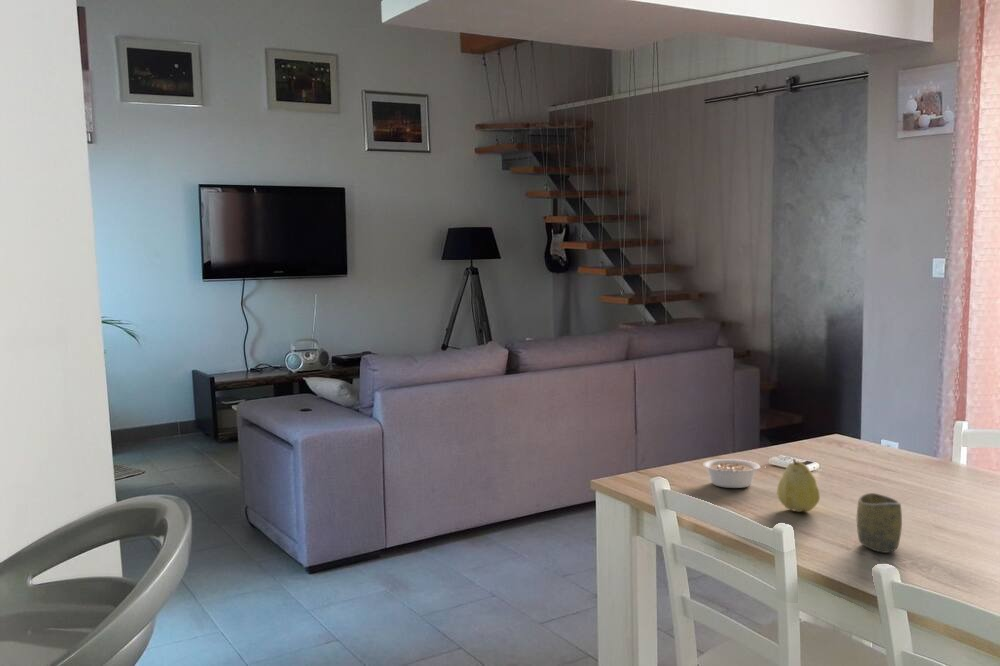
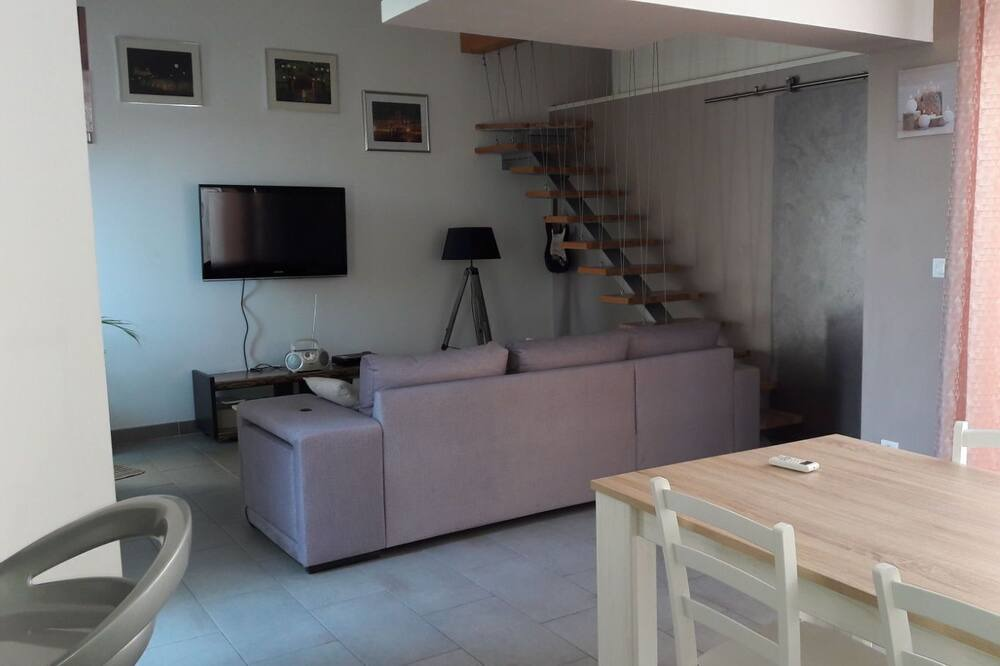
- fruit [776,457,821,513]
- cup [856,492,903,554]
- legume [702,458,765,489]
